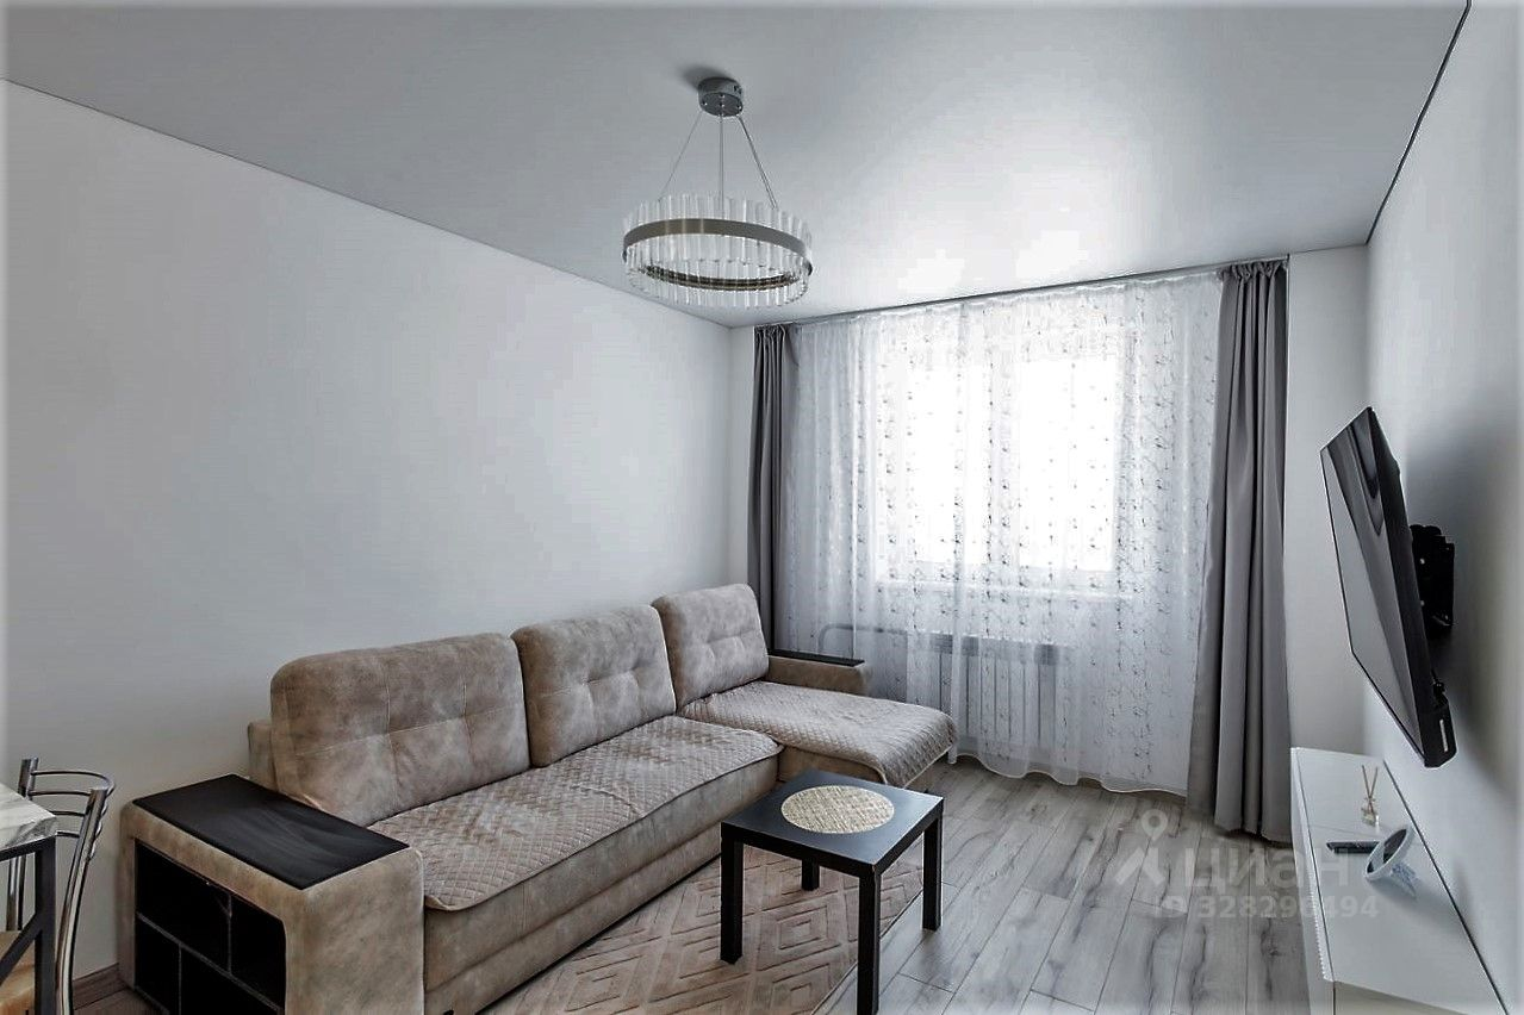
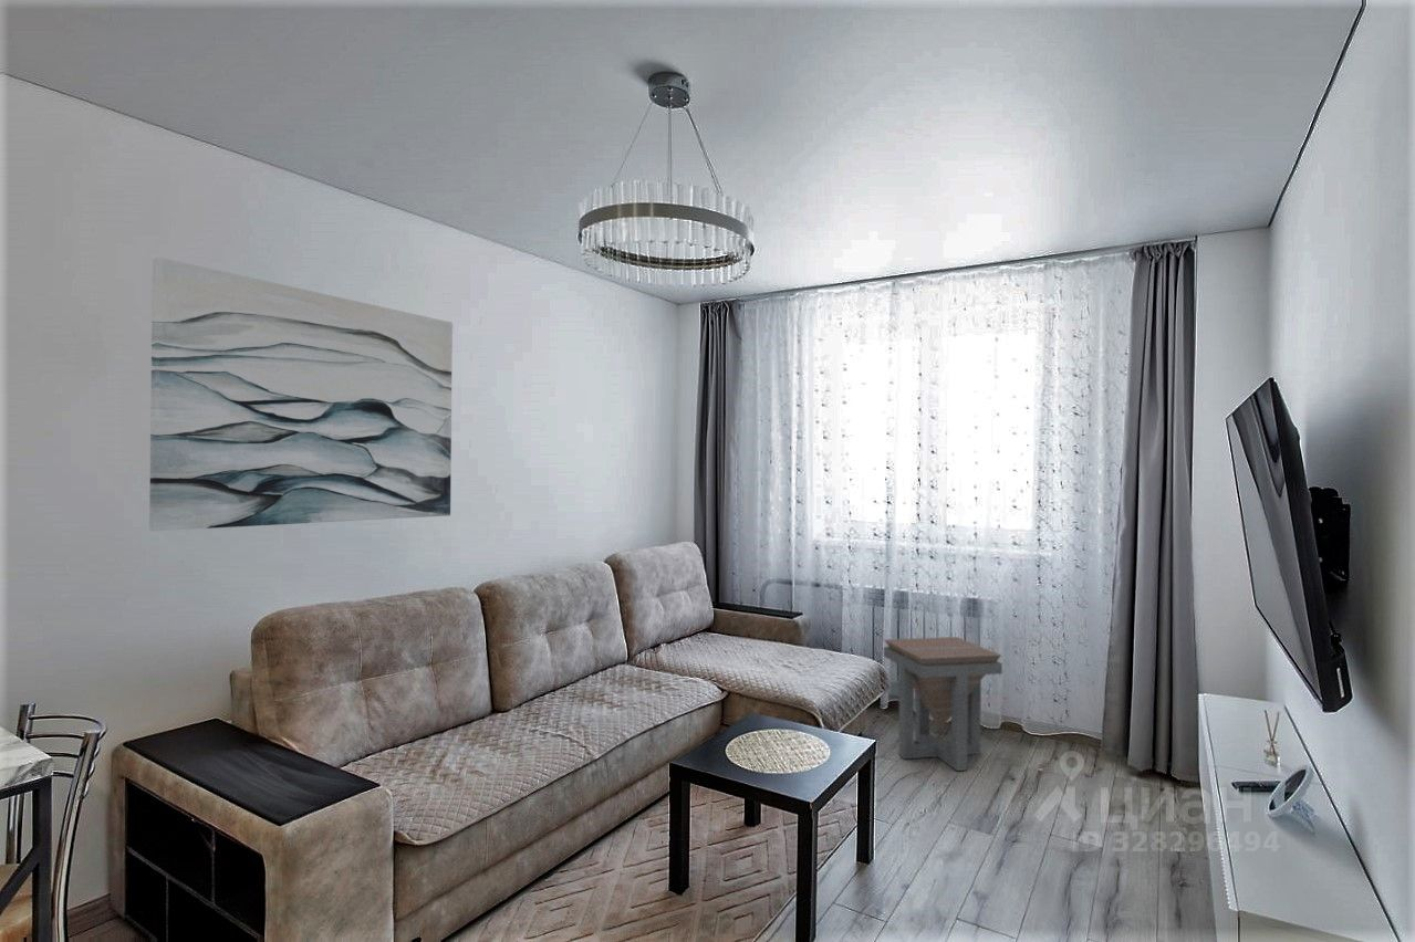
+ wall art [148,257,454,532]
+ side table [883,636,1003,772]
